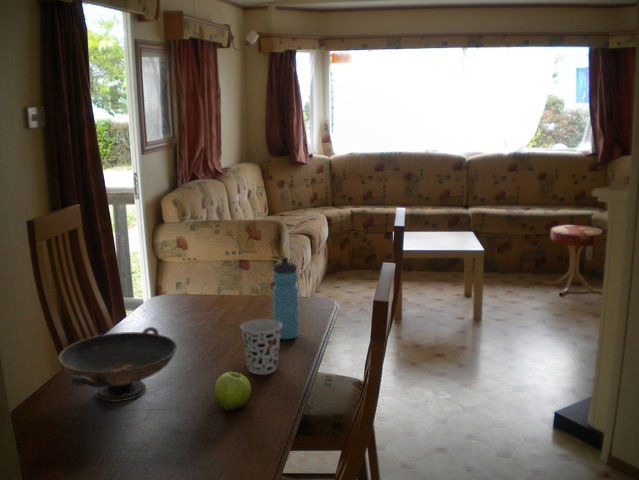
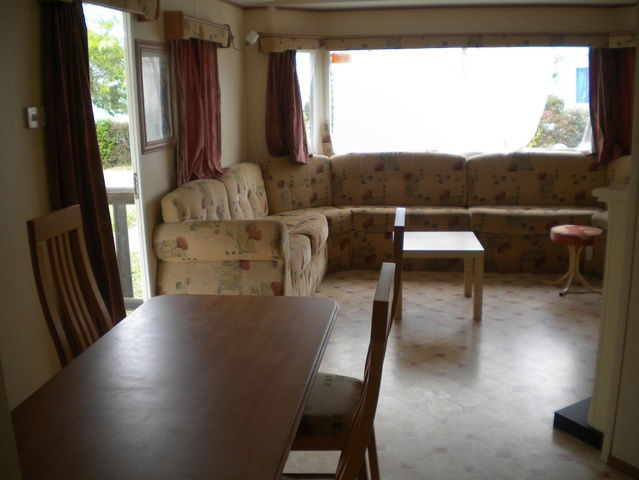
- fruit [214,371,252,412]
- water bottle [272,256,300,340]
- decorative bowl [57,326,178,403]
- cup [240,318,282,376]
